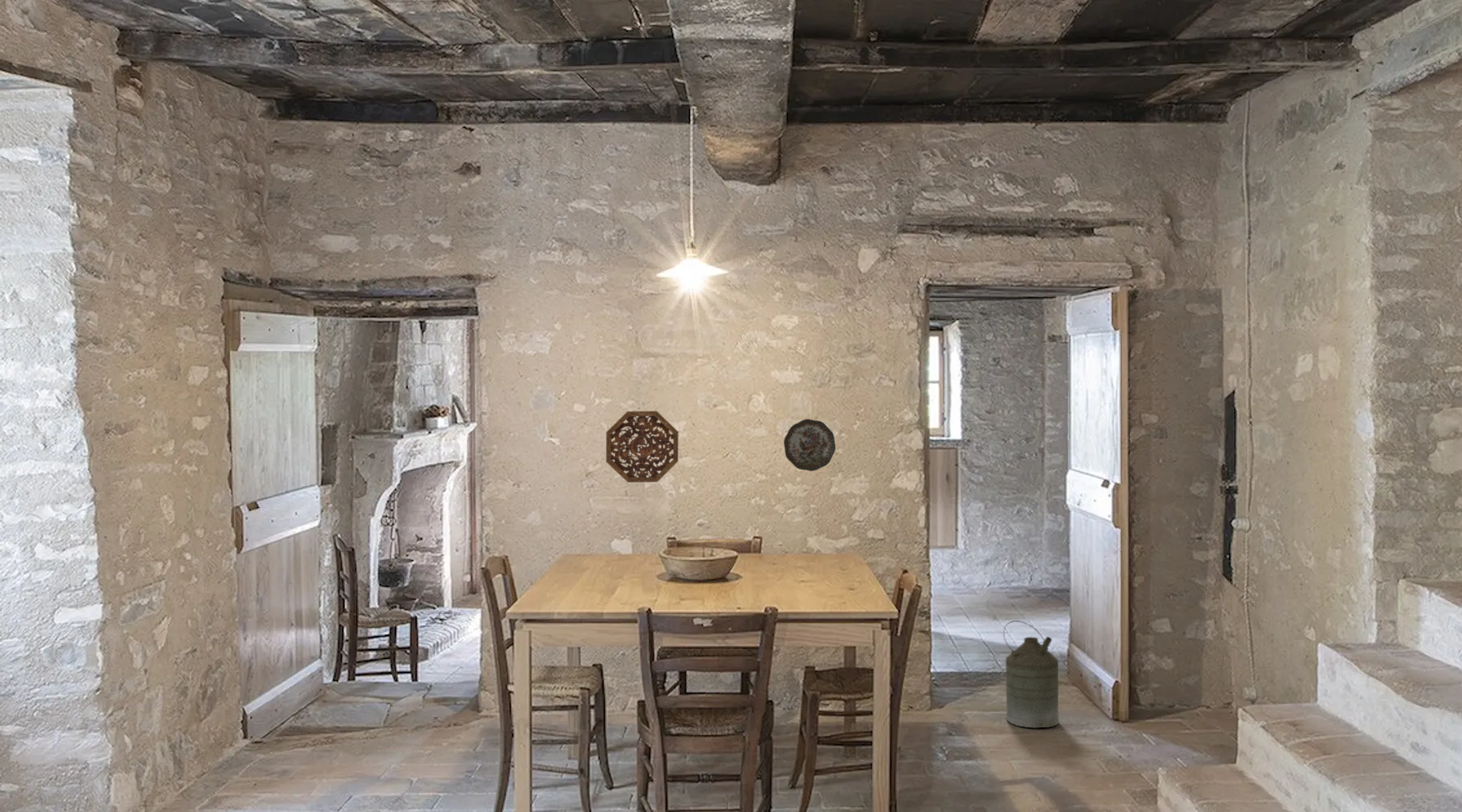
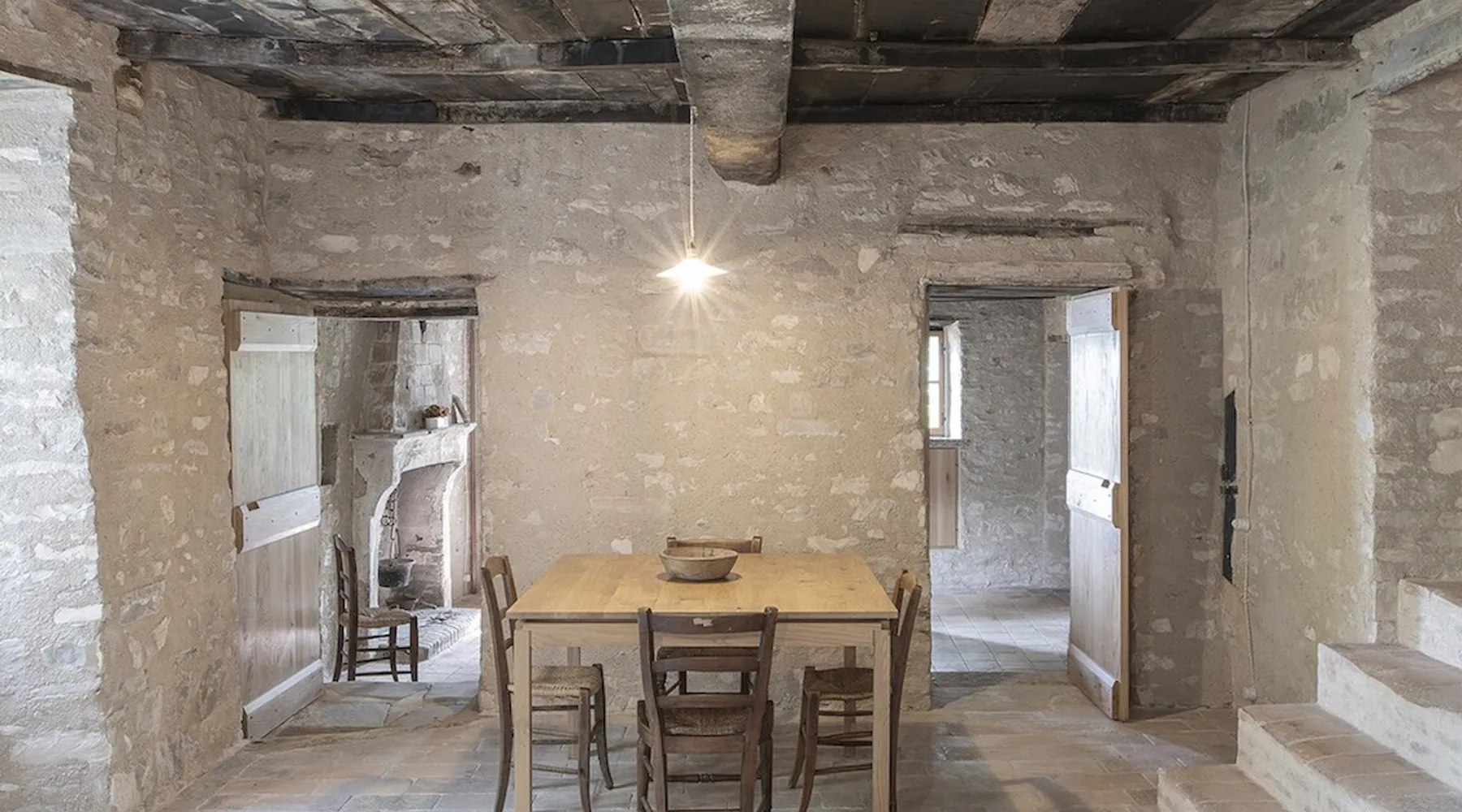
- decorative platter [605,410,679,483]
- decorative plate [783,418,837,472]
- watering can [1002,620,1059,729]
